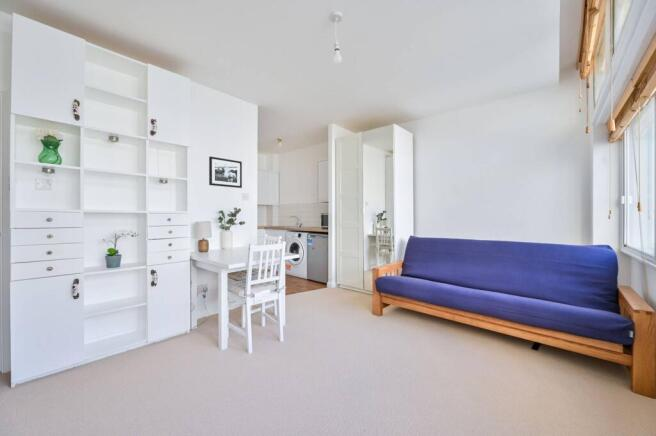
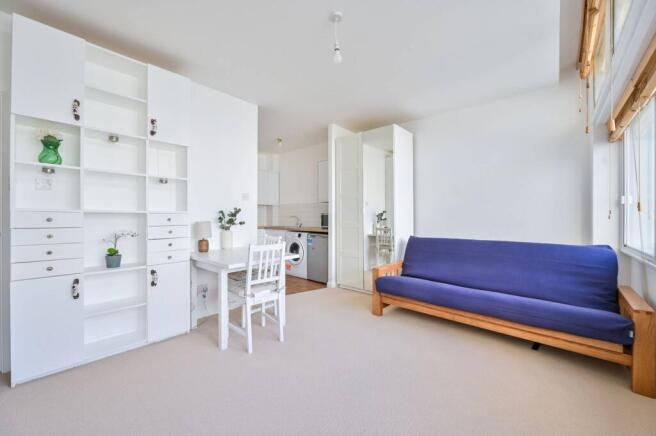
- picture frame [208,155,243,189]
